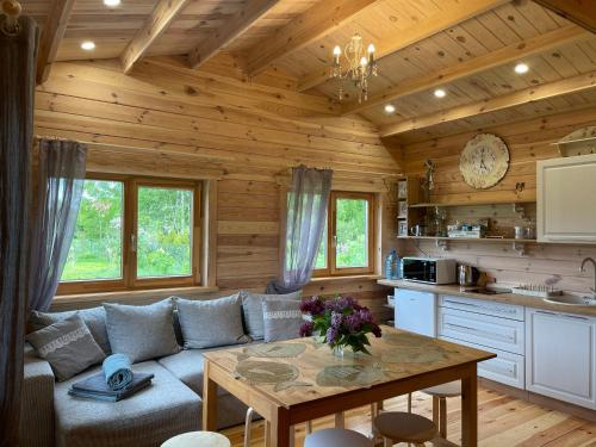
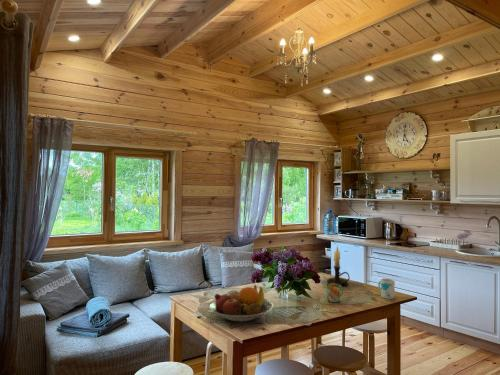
+ mug [325,283,344,303]
+ fruit bowl [207,284,274,323]
+ mug [377,278,396,300]
+ candle holder [326,245,351,287]
